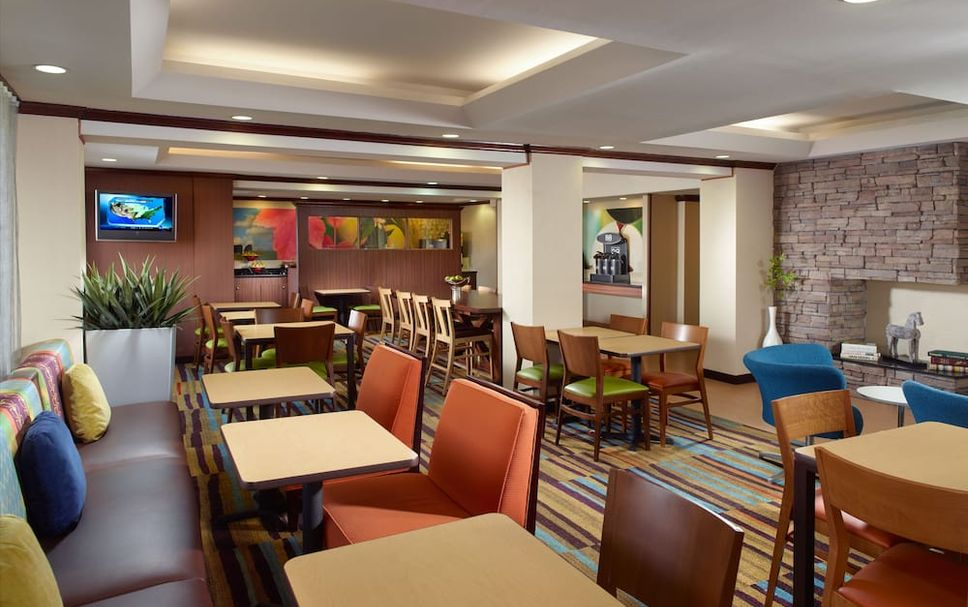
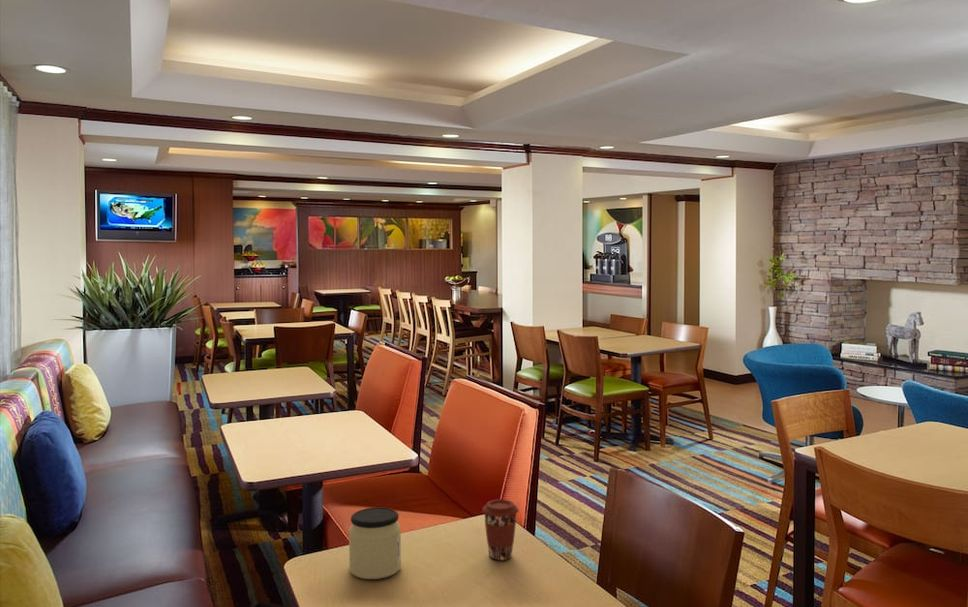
+ coffee cup [481,498,520,561]
+ jar [348,506,402,580]
